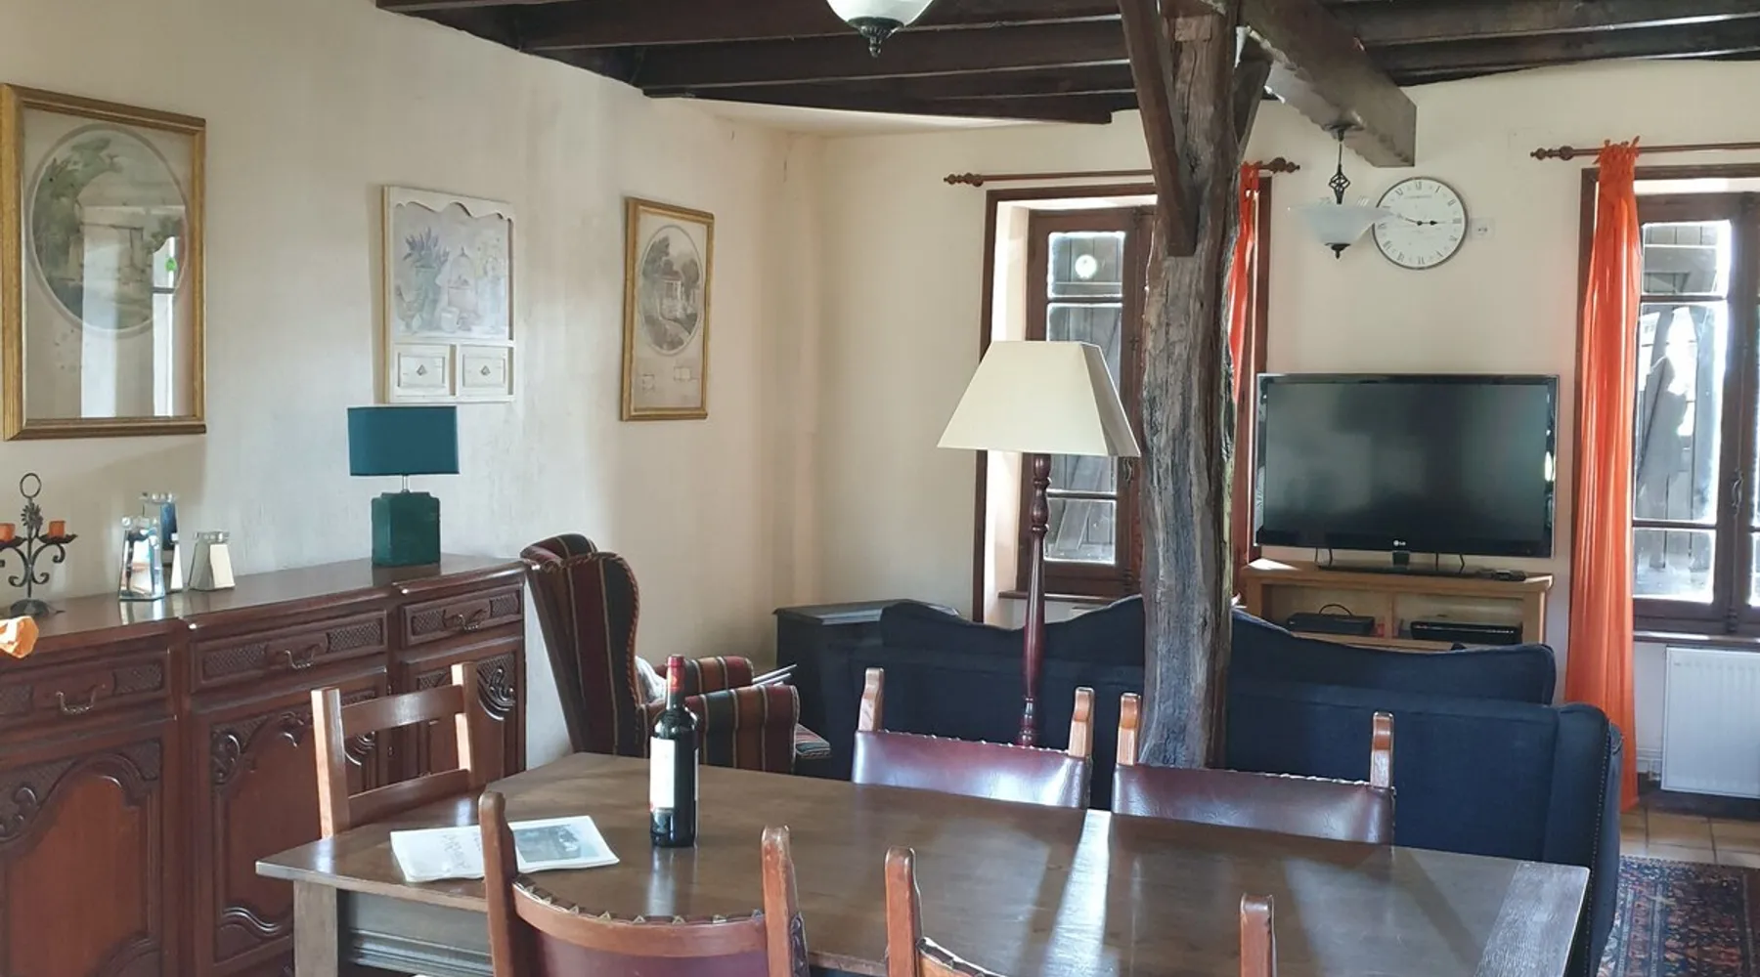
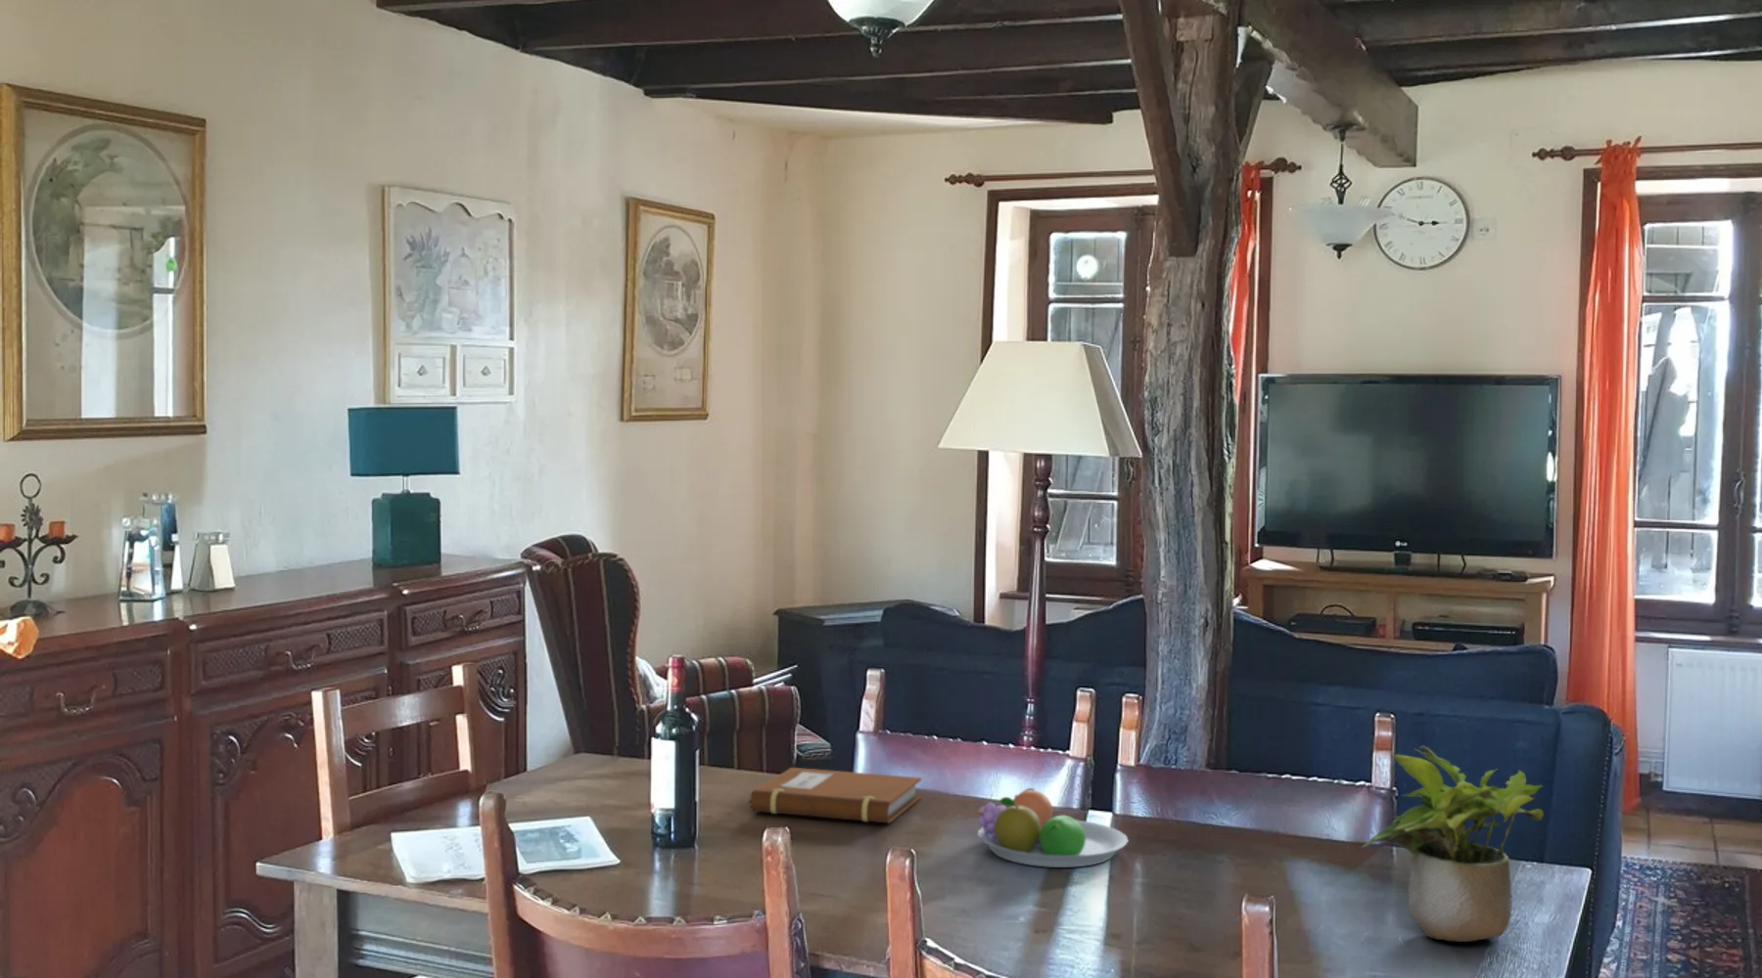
+ notebook [747,767,922,825]
+ potted plant [1361,746,1545,943]
+ fruit bowl [975,788,1129,868]
